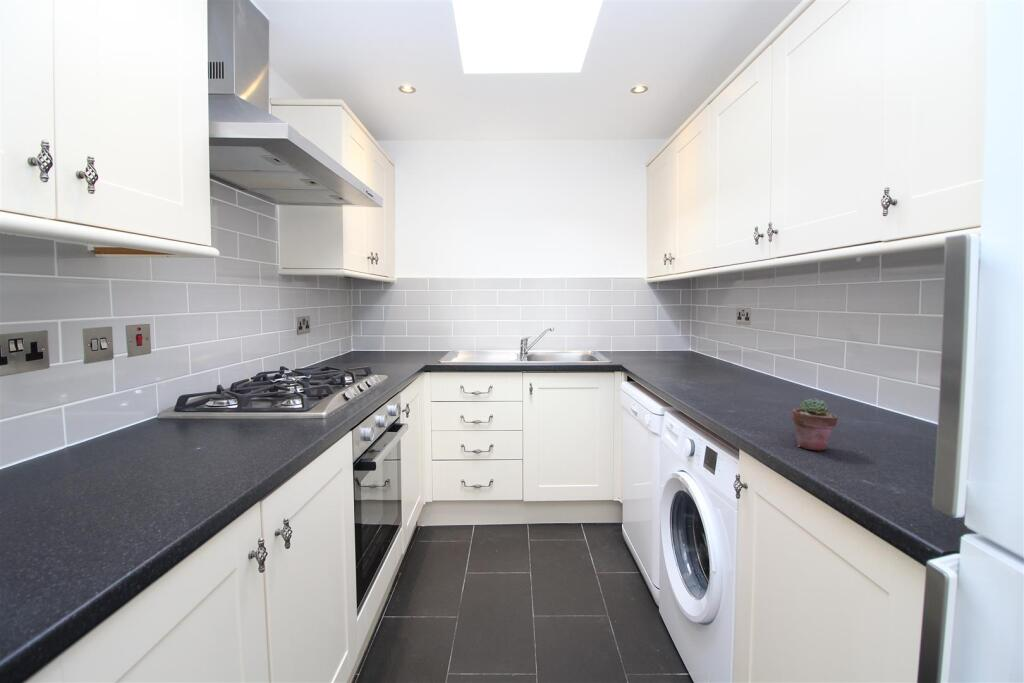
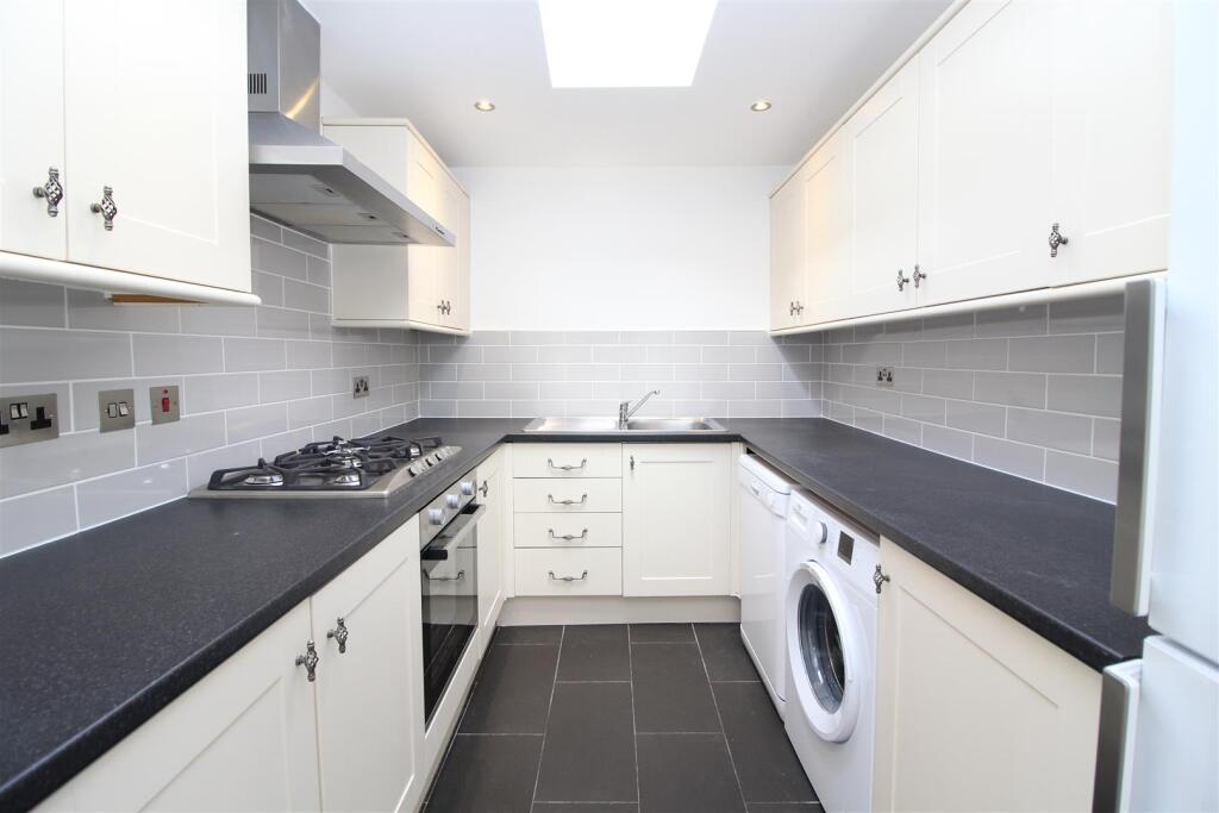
- potted succulent [791,397,839,451]
